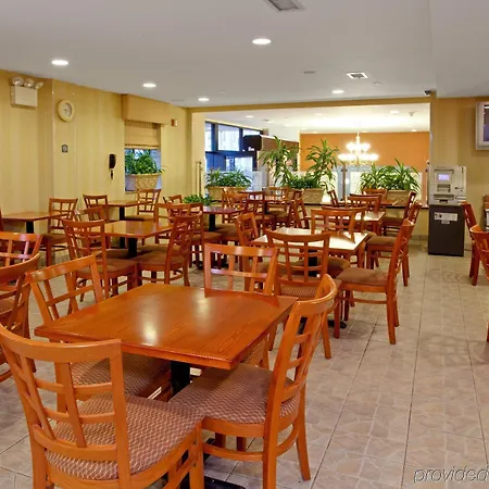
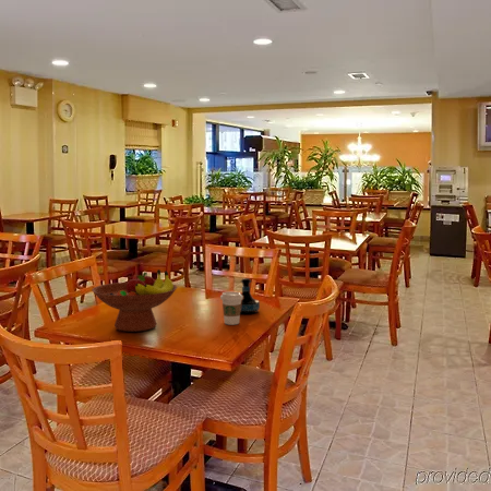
+ coffee cup [219,290,243,326]
+ fruit bowl [91,268,178,333]
+ tequila bottle [239,277,261,314]
